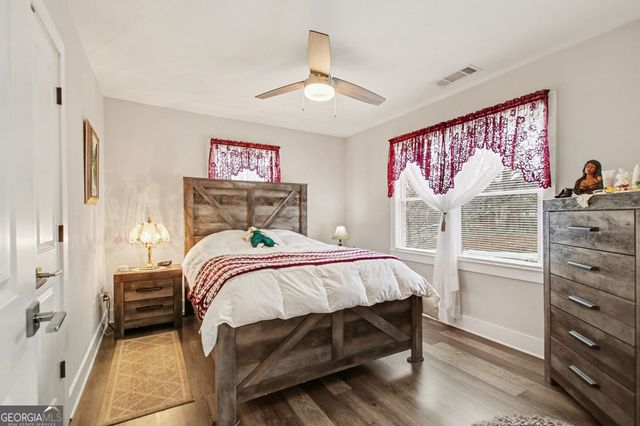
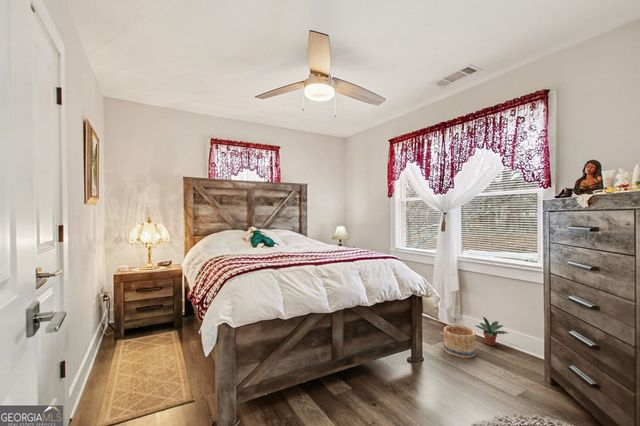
+ potted plant [474,316,510,346]
+ basket [442,324,477,359]
